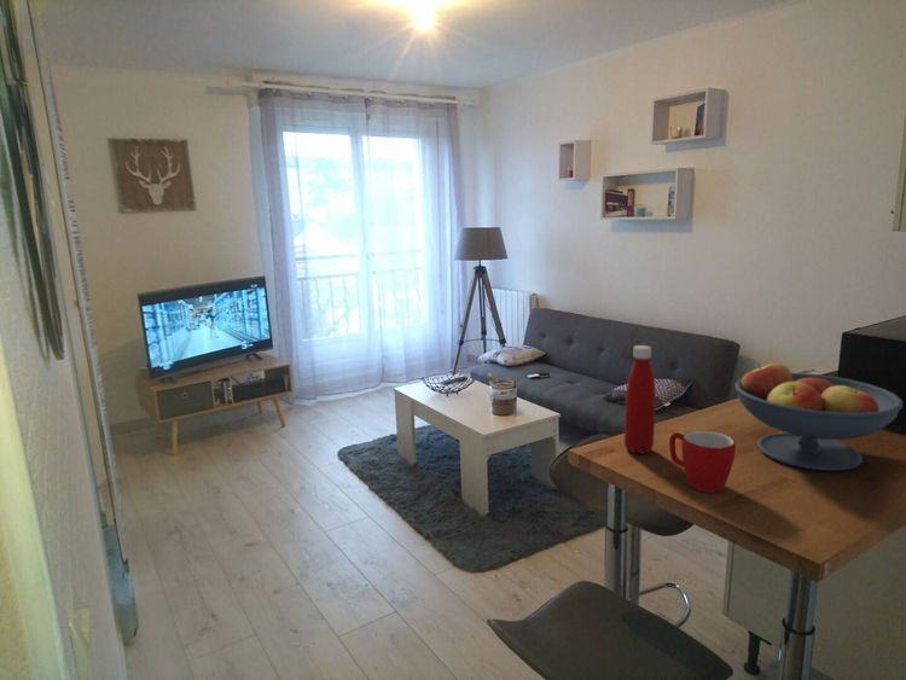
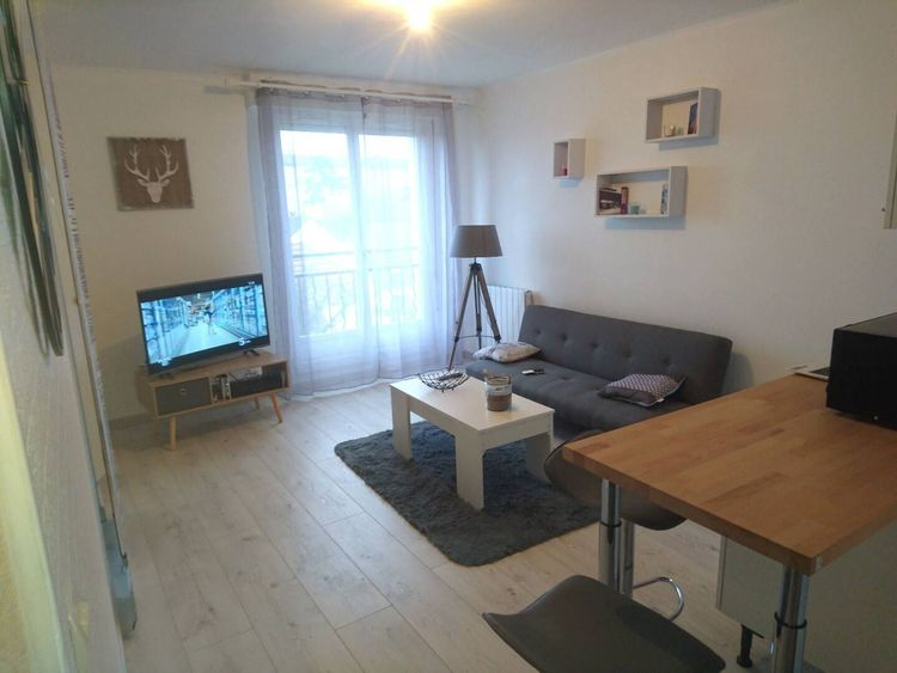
- mug [668,430,737,493]
- fruit bowl [733,361,904,472]
- bottle [623,344,657,455]
